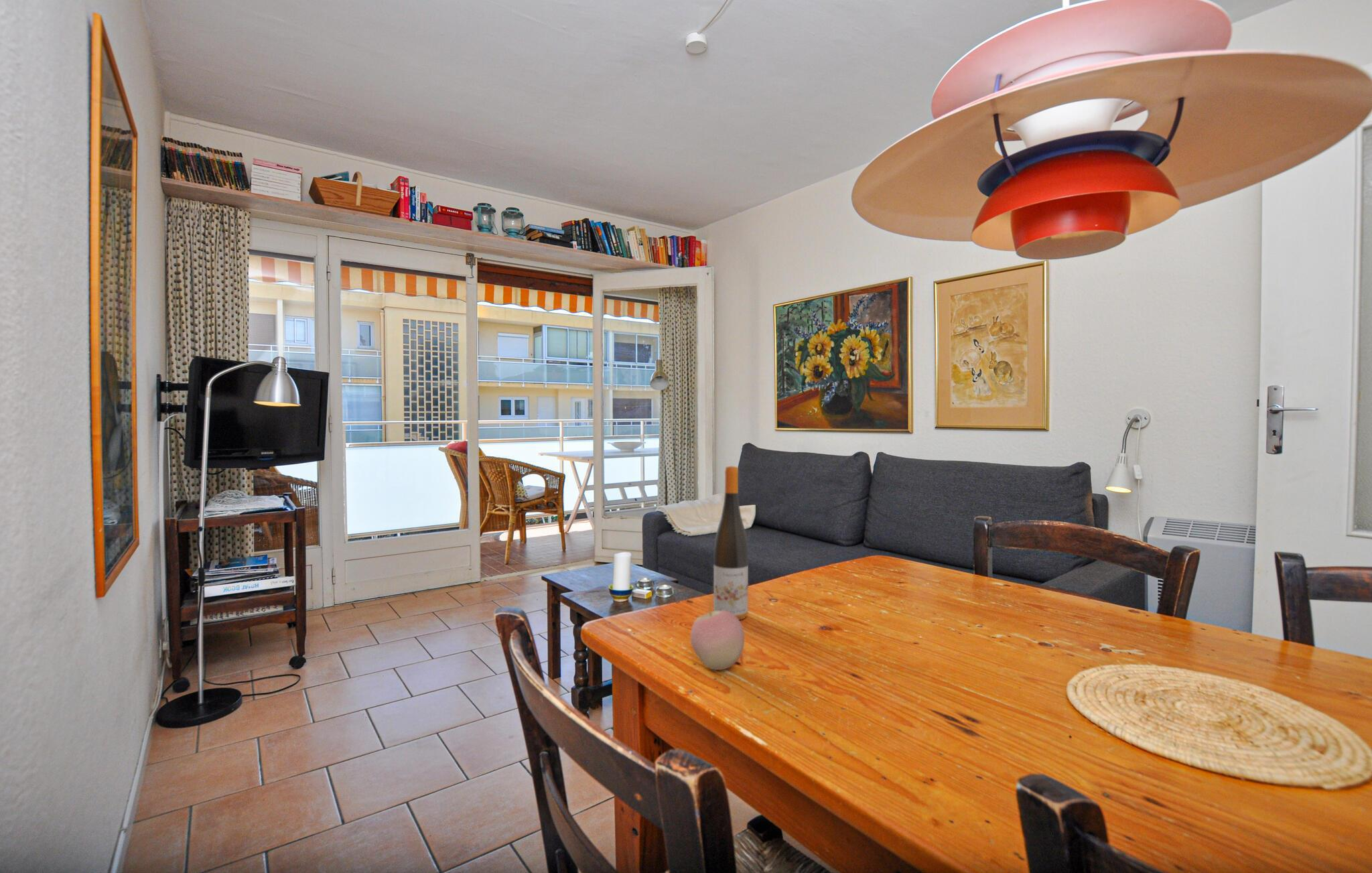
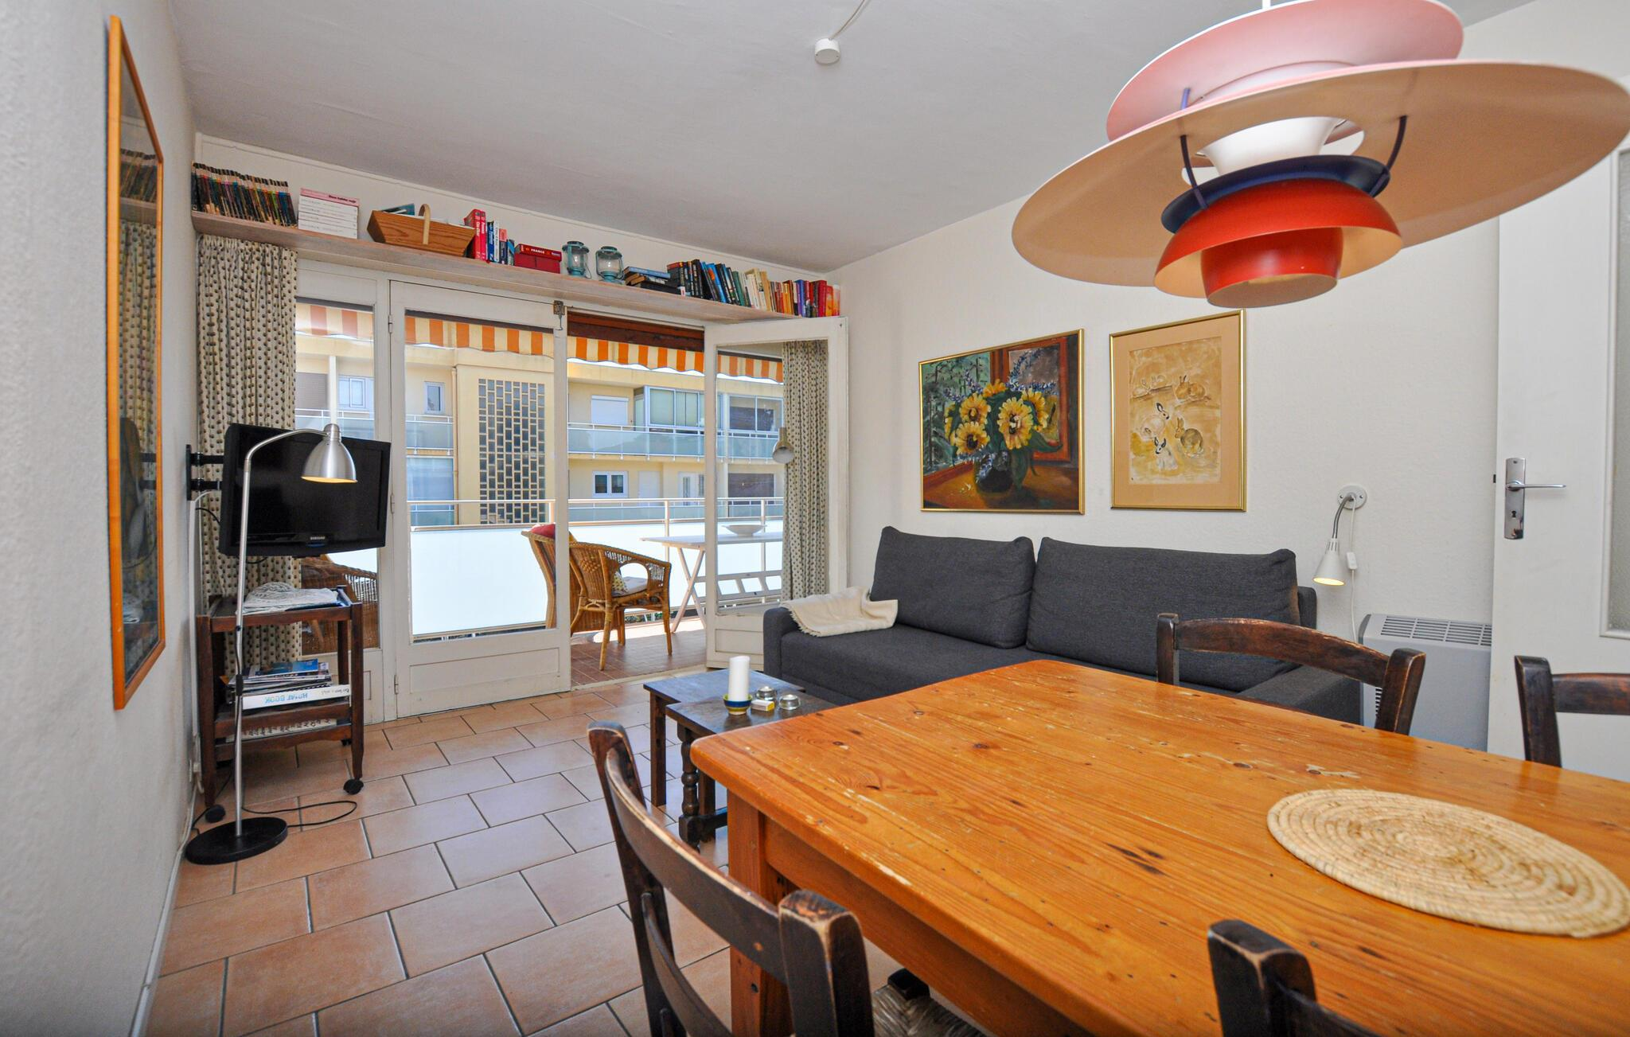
- wine bottle [713,466,749,620]
- apple [690,604,745,671]
